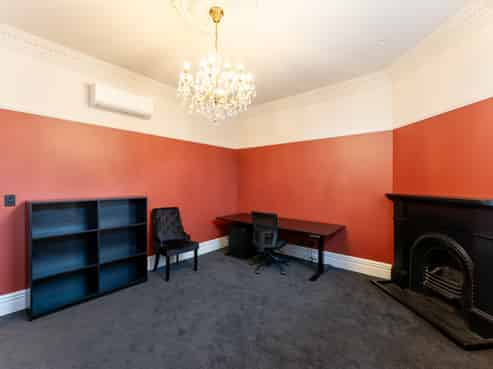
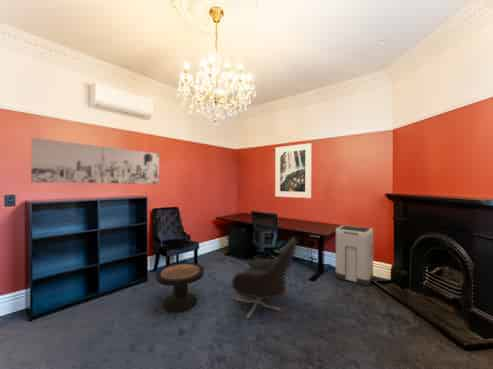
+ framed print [274,142,313,199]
+ side table [155,262,205,314]
+ trash can [335,224,374,287]
+ armchair [231,236,298,320]
+ wall art [30,137,160,185]
